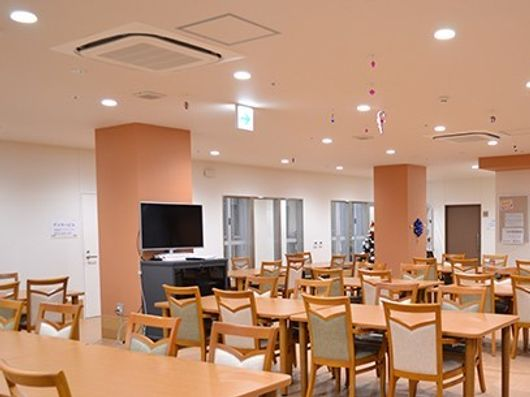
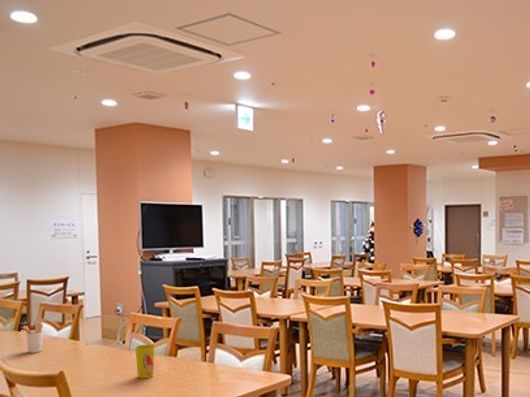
+ cup [134,343,156,379]
+ utensil holder [19,322,44,354]
